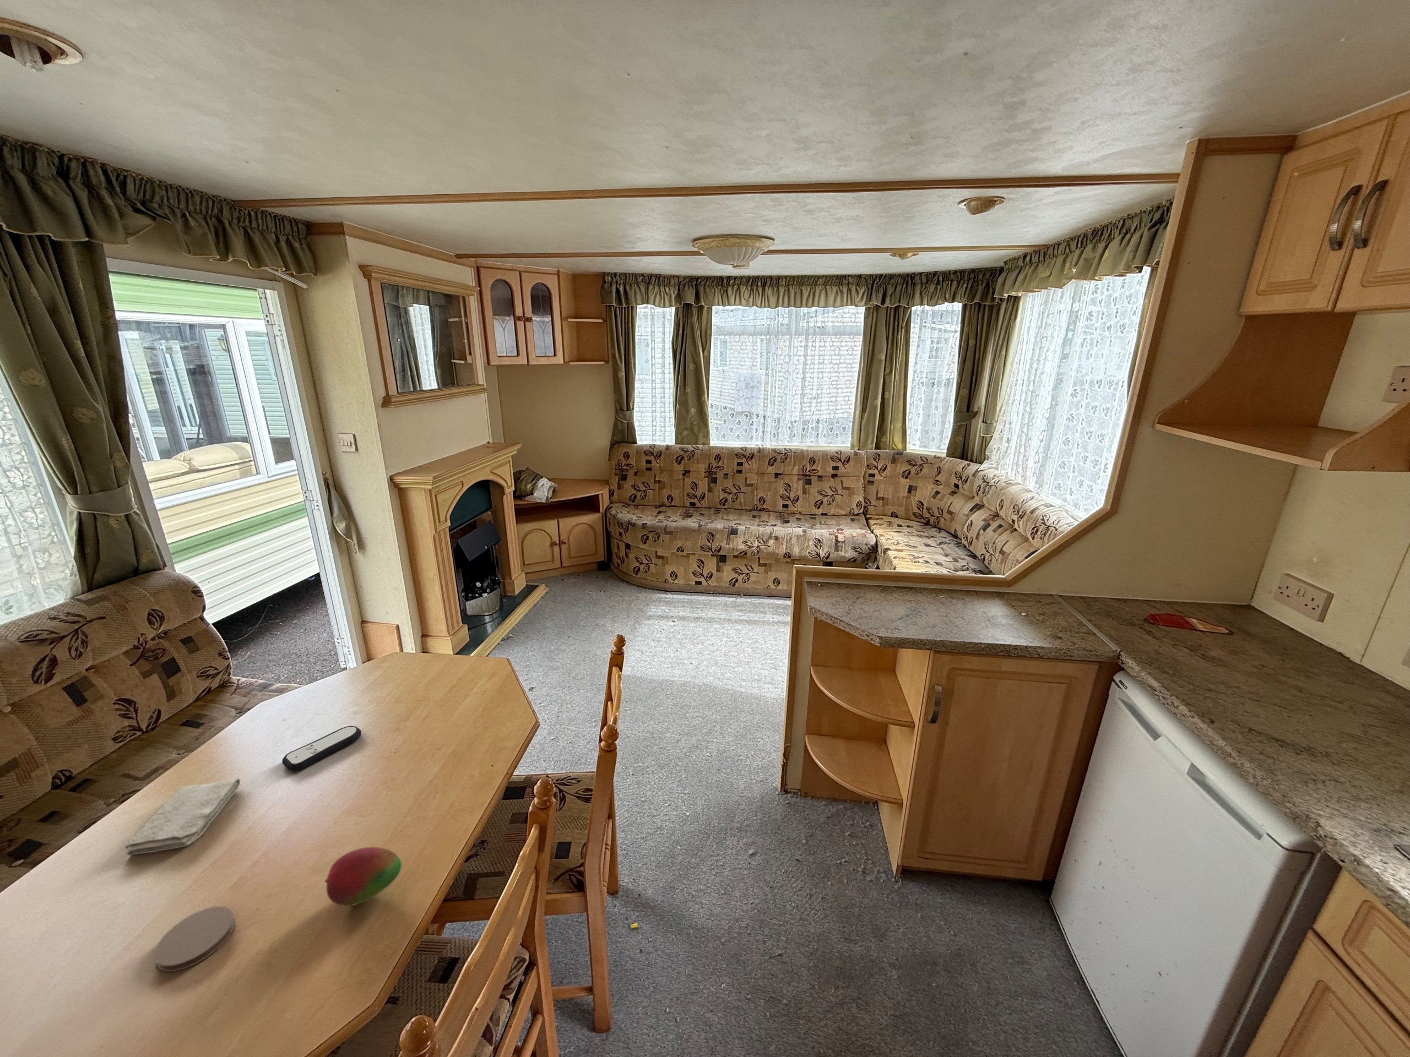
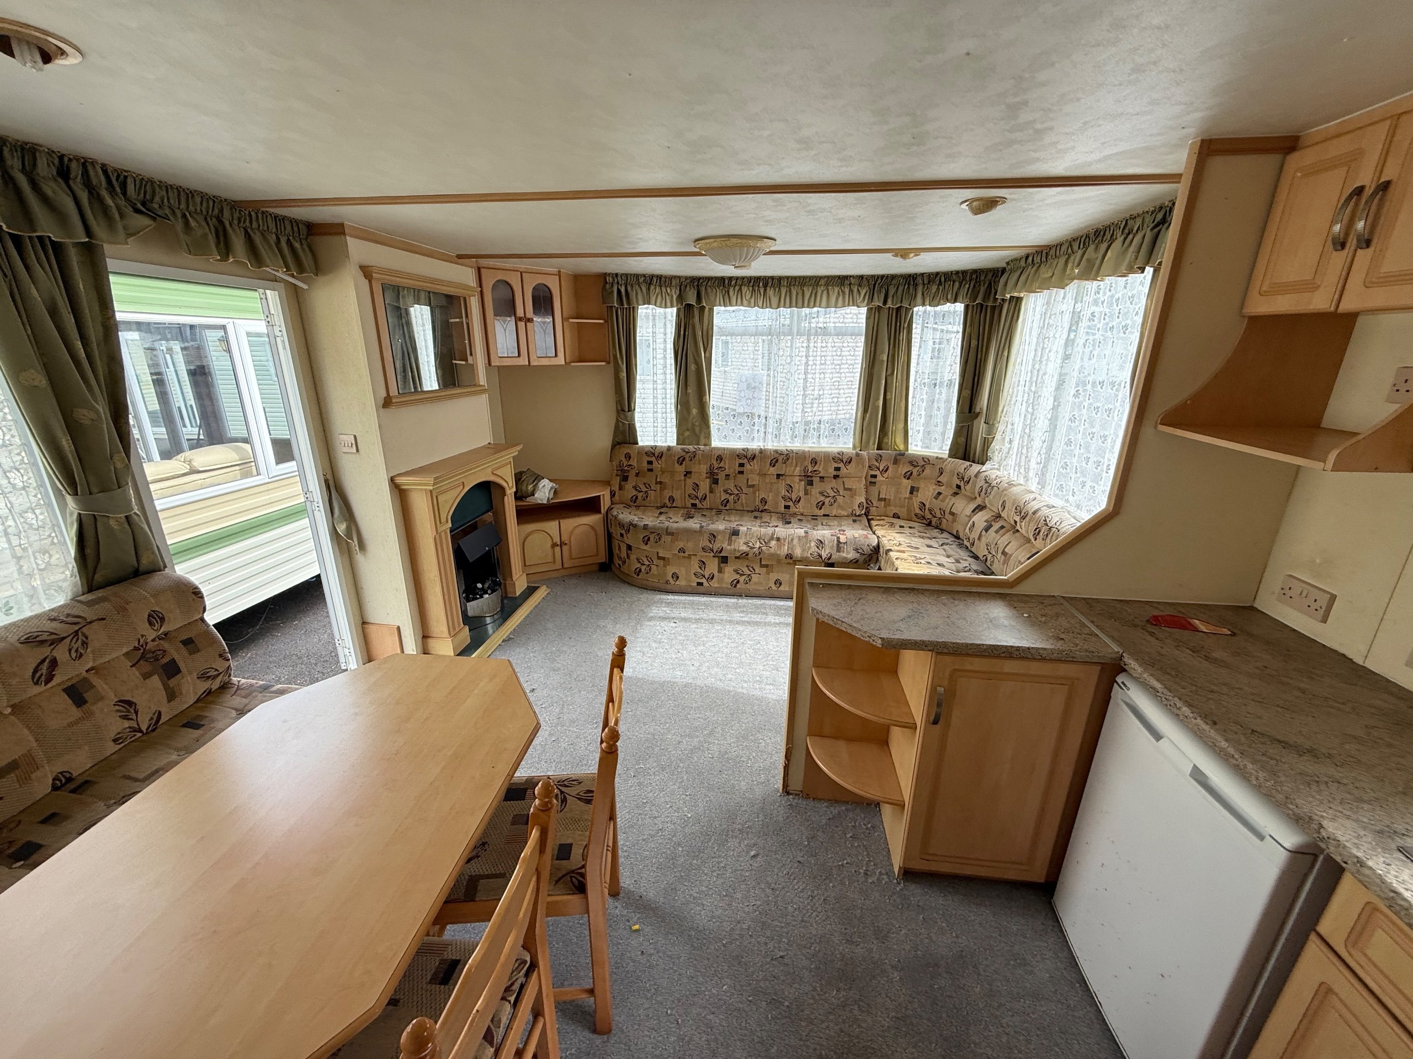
- washcloth [124,778,241,856]
- fruit [324,846,402,907]
- coaster [153,906,235,973]
- remote control [282,725,362,772]
